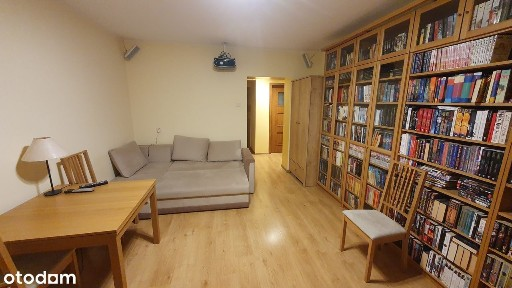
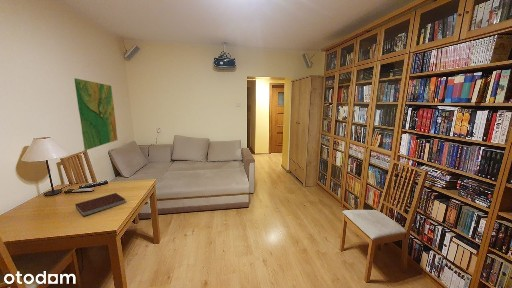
+ notebook [74,192,126,217]
+ map [74,77,119,151]
